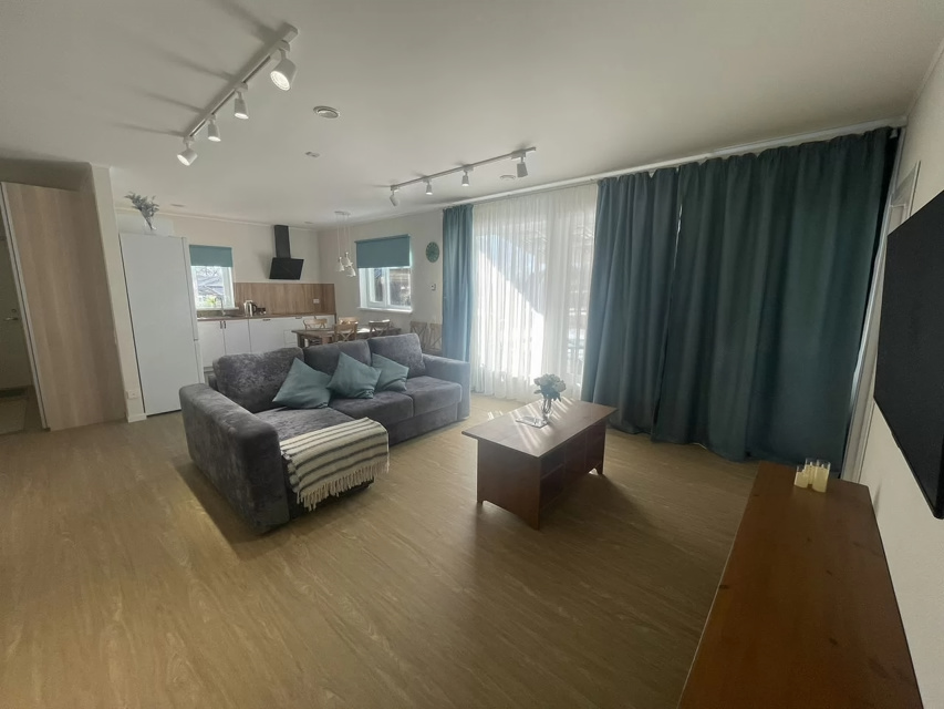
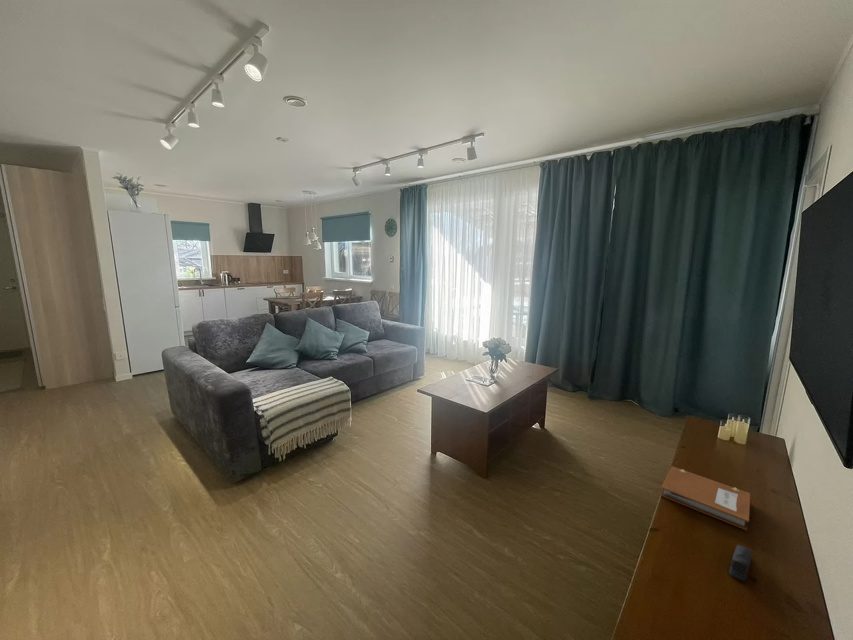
+ notebook [659,465,755,531]
+ stapler [728,544,753,582]
